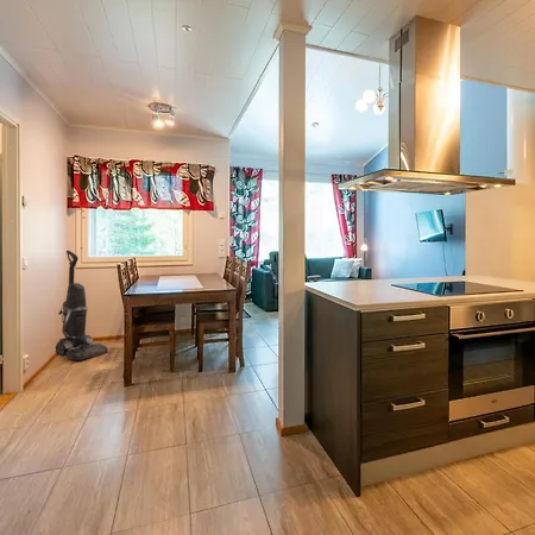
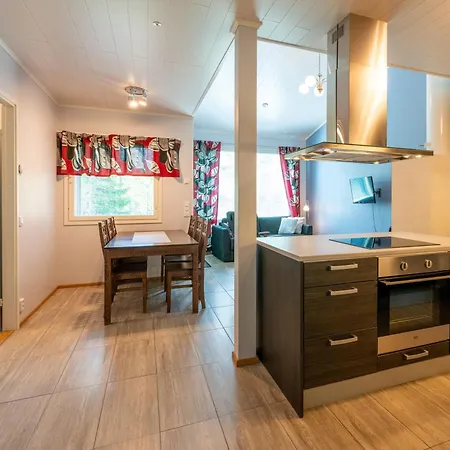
- vacuum cleaner [55,250,109,361]
